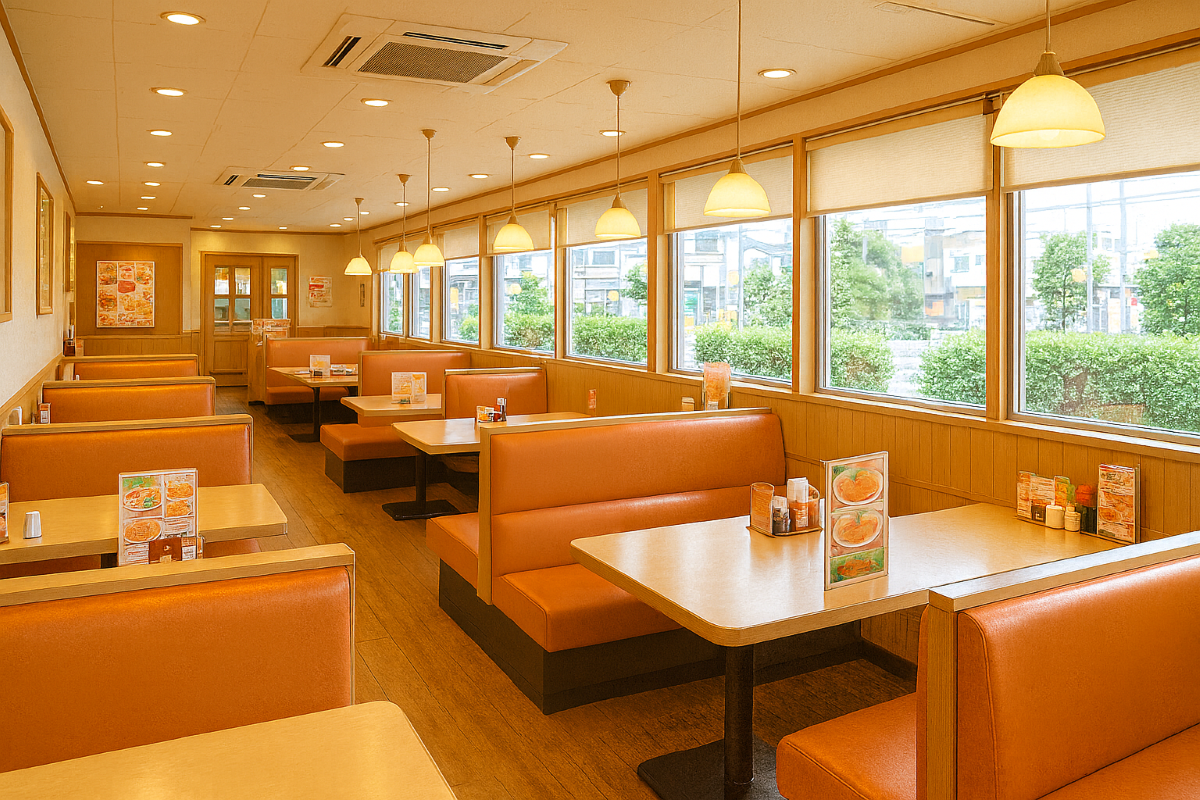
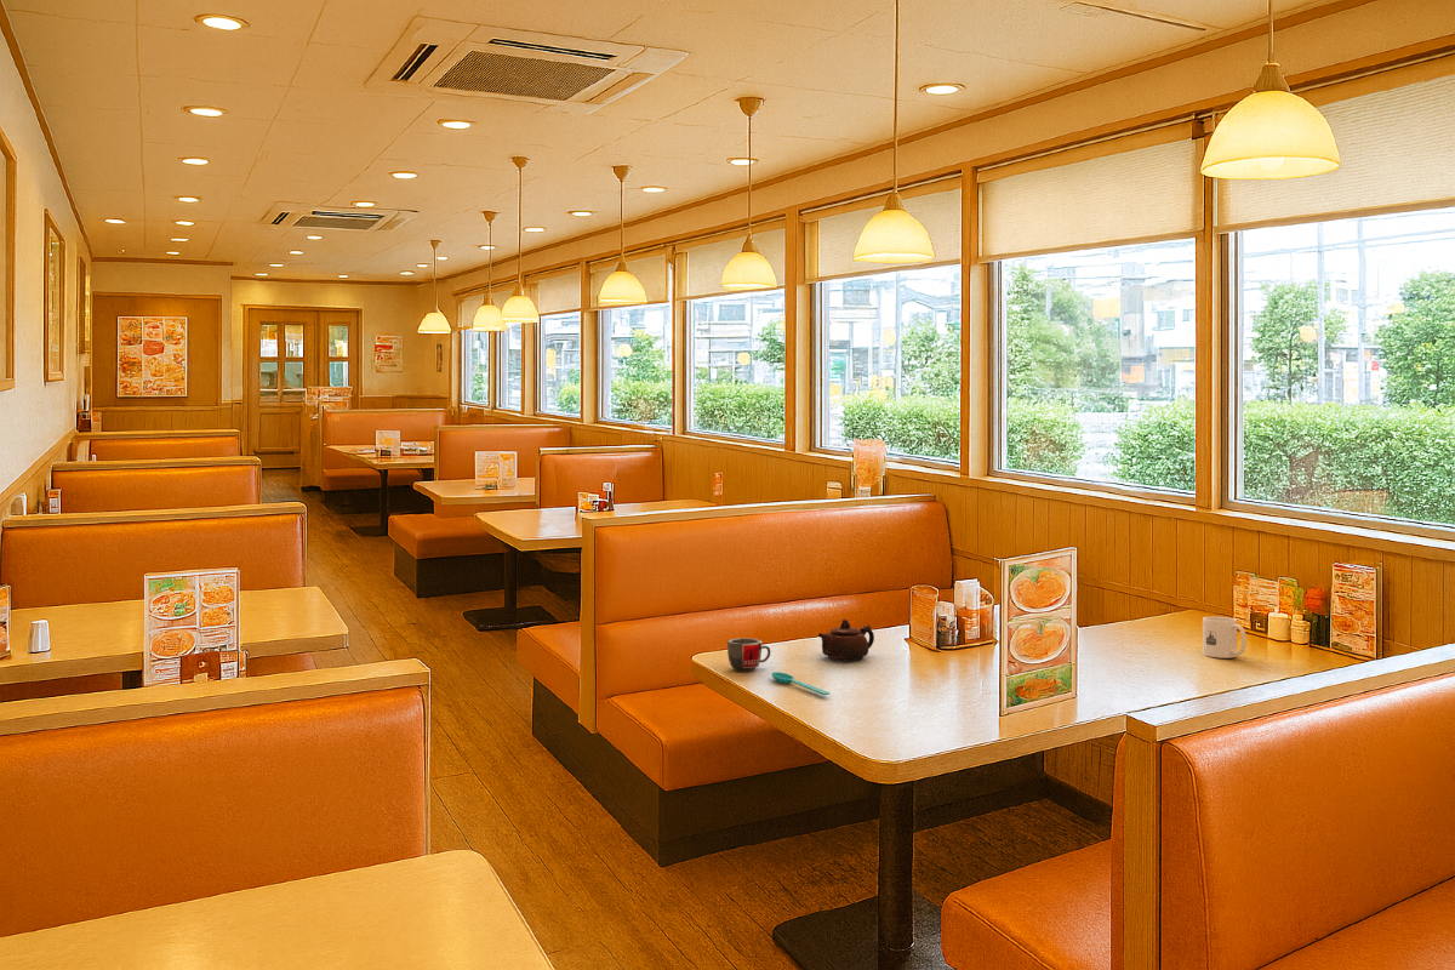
+ teapot [817,618,875,662]
+ mug [1202,616,1248,660]
+ mug [726,637,771,672]
+ spoon [770,671,831,696]
